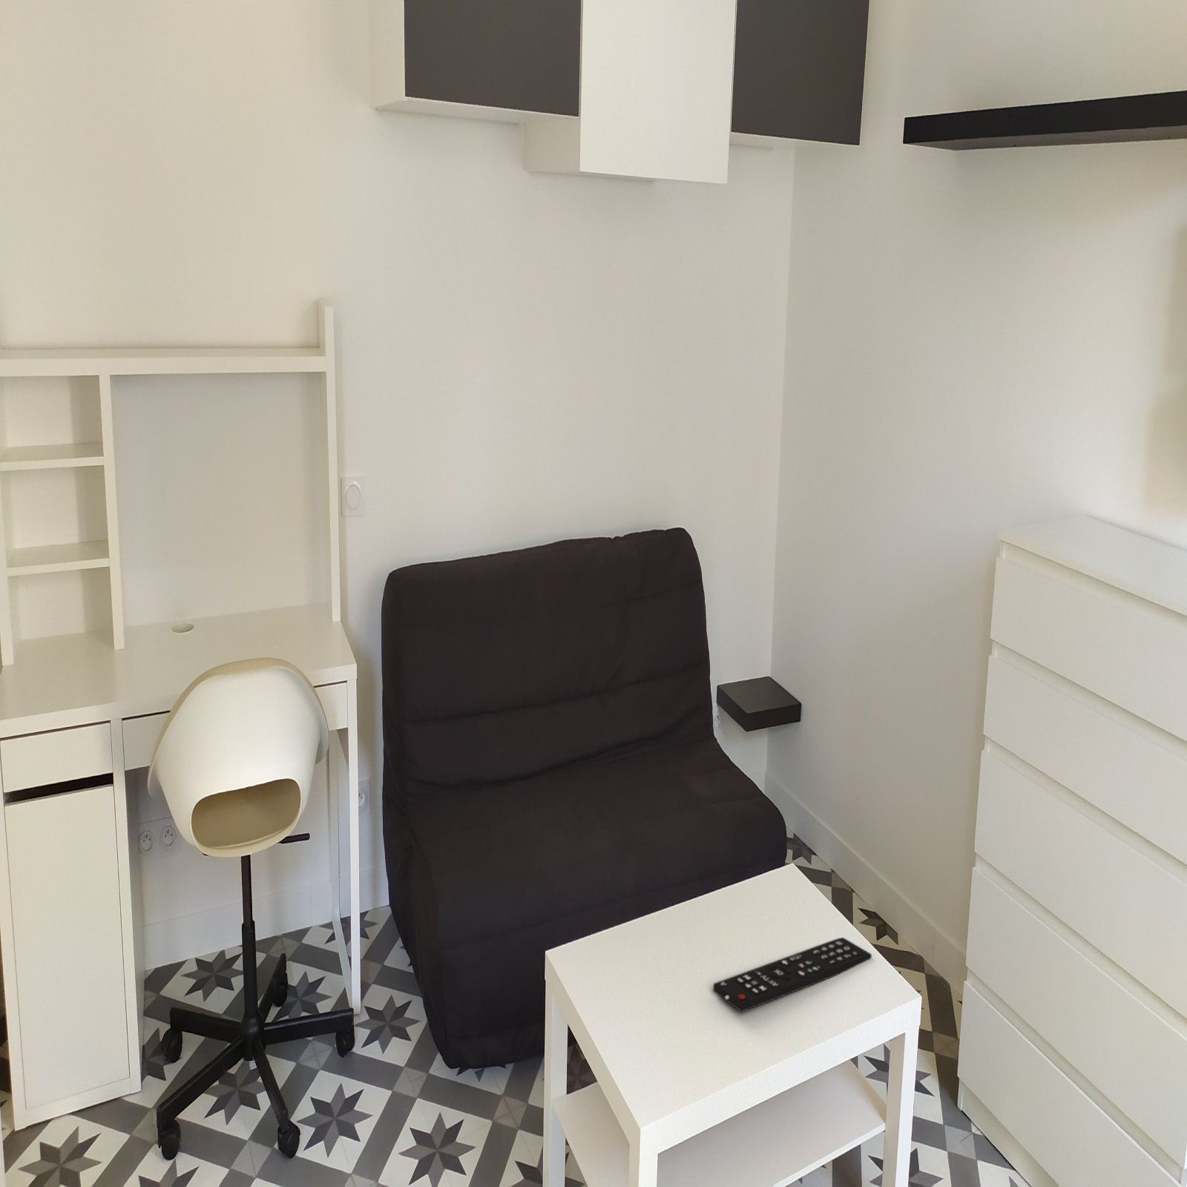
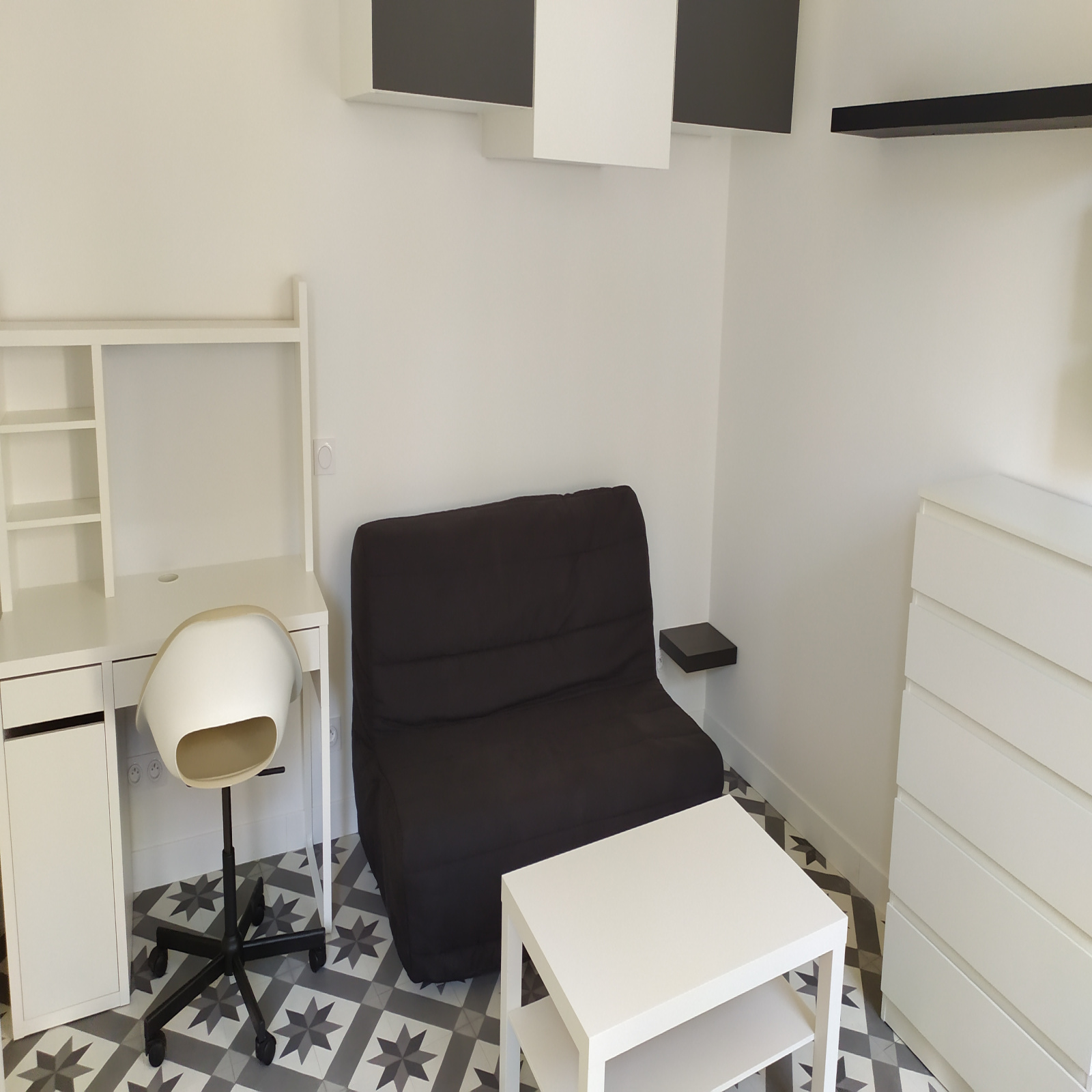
- remote control [712,937,873,1013]
